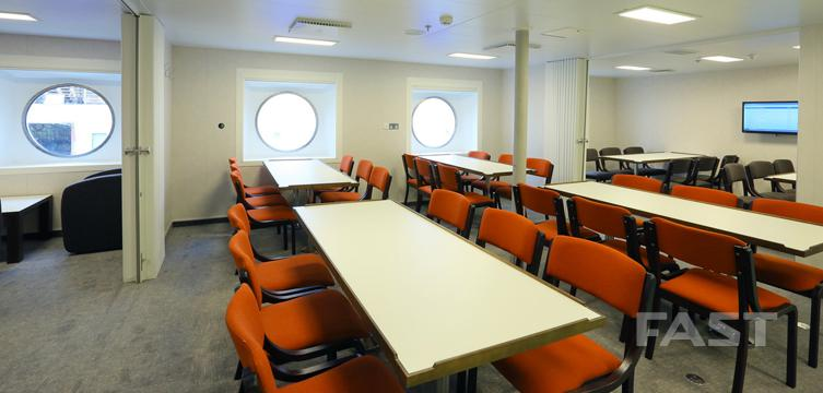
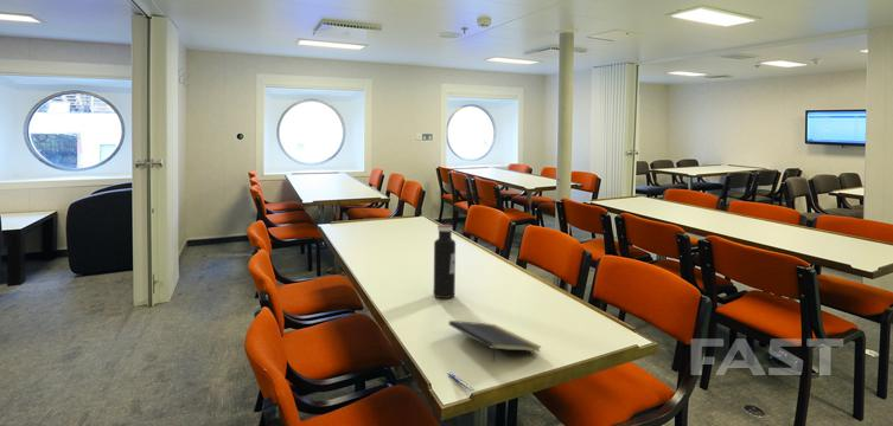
+ pen [446,370,477,393]
+ notepad [447,320,542,363]
+ water bottle [433,224,457,299]
